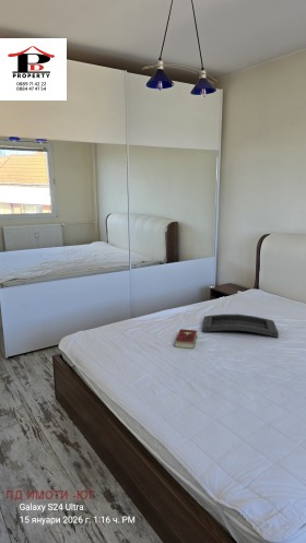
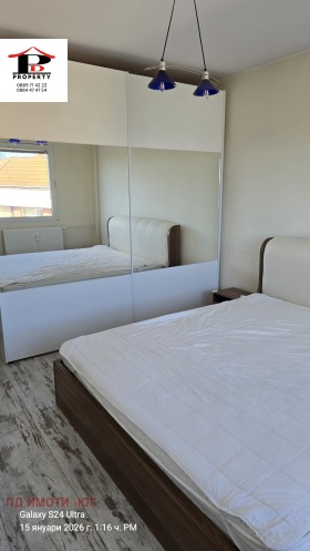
- tray [201,314,280,339]
- hardcover book [174,328,198,350]
